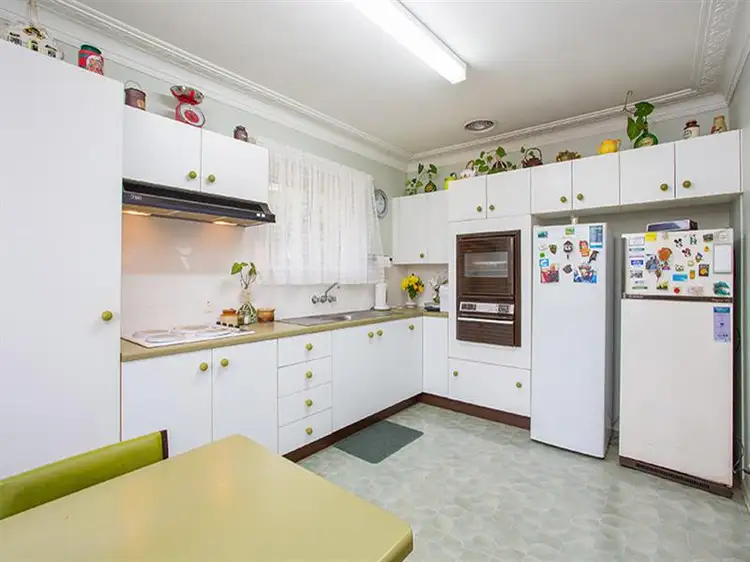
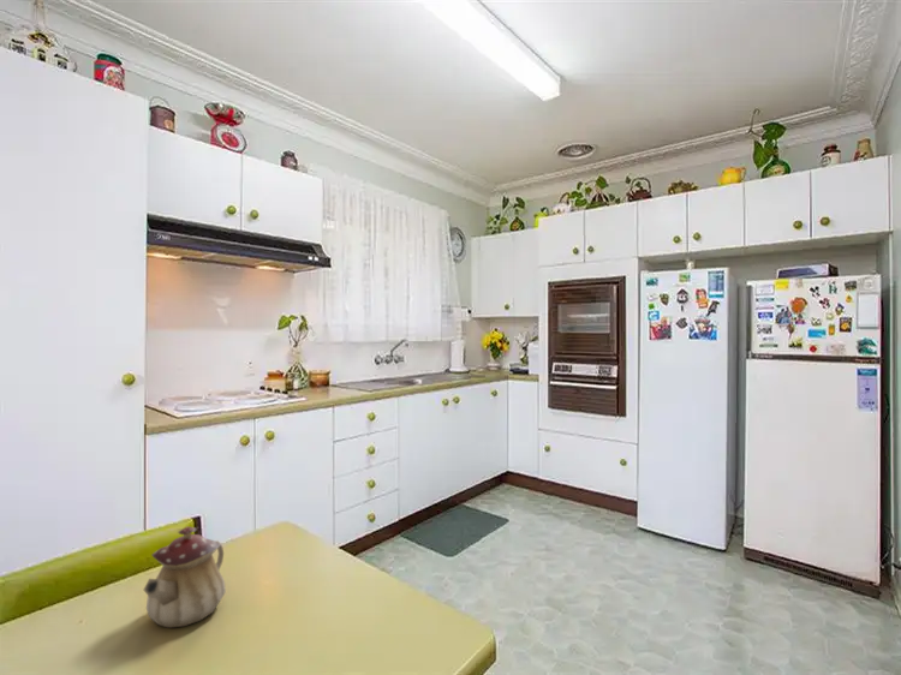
+ teapot [143,525,227,629]
